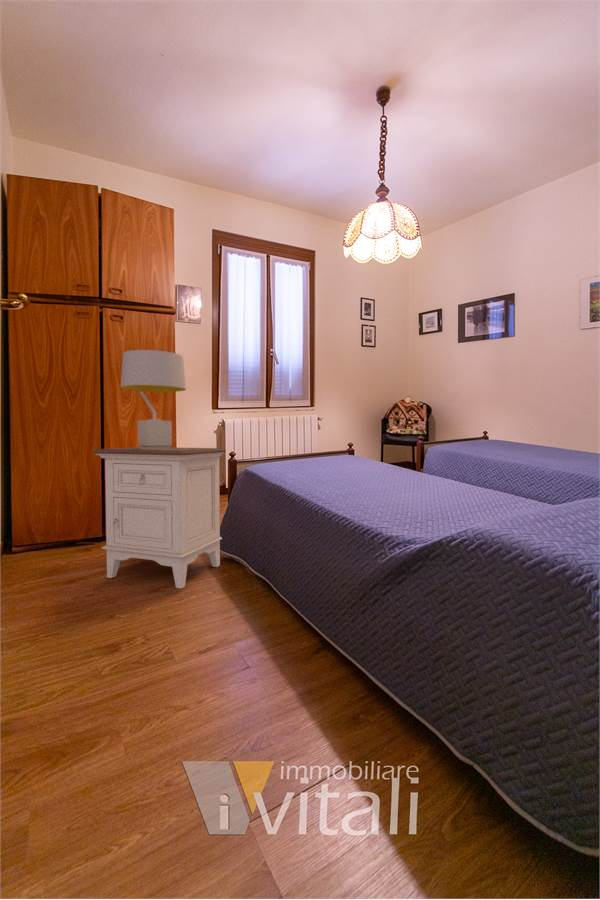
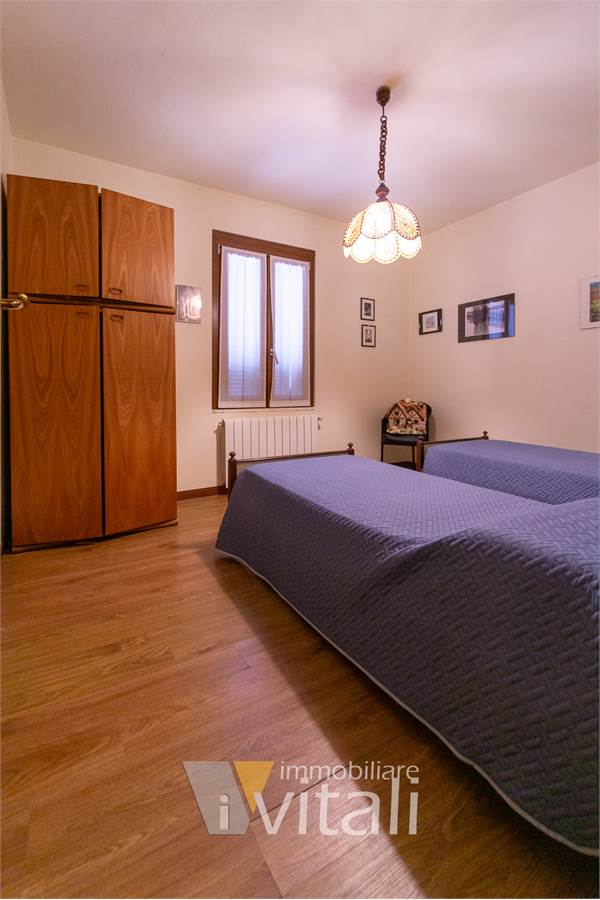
- nightstand [92,446,227,589]
- table lamp [120,349,187,449]
